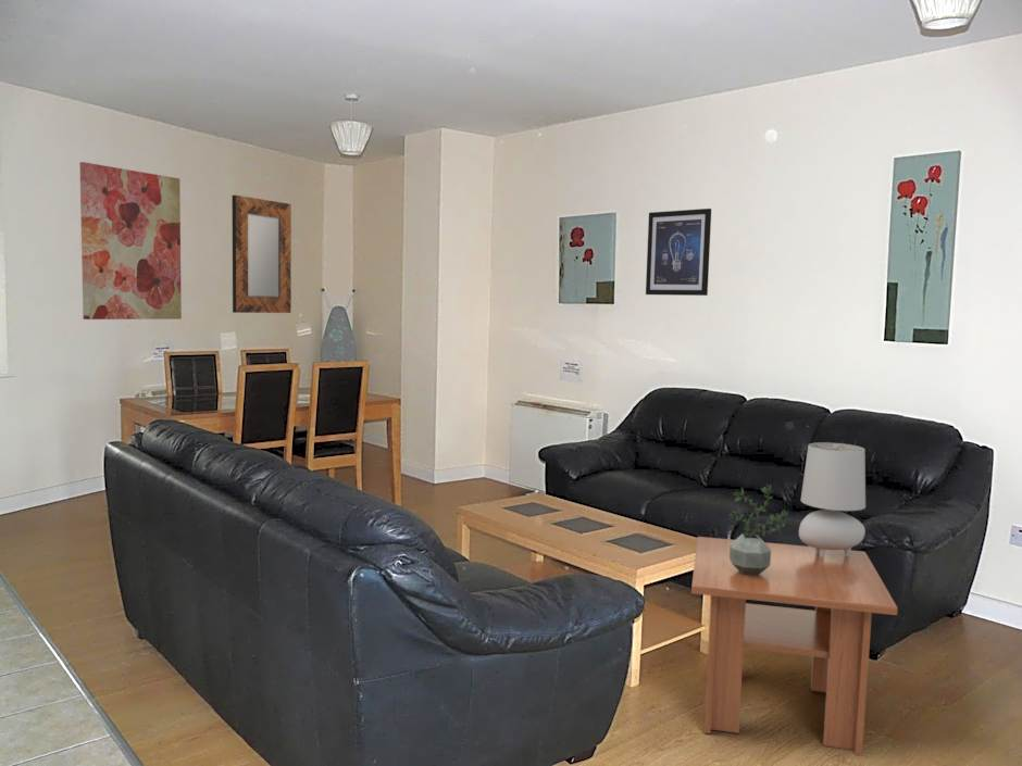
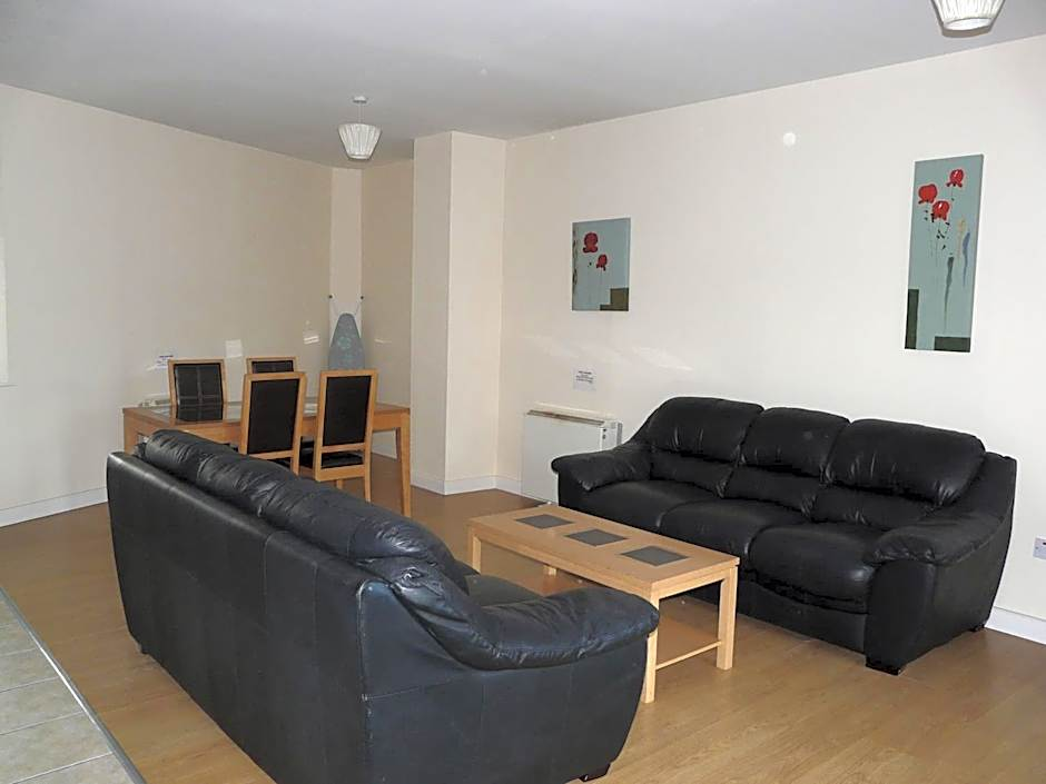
- wall art [645,208,712,297]
- table lamp [798,441,867,557]
- coffee table [690,536,899,756]
- home mirror [232,194,292,314]
- potted plant [727,482,789,576]
- wall art [78,161,183,321]
